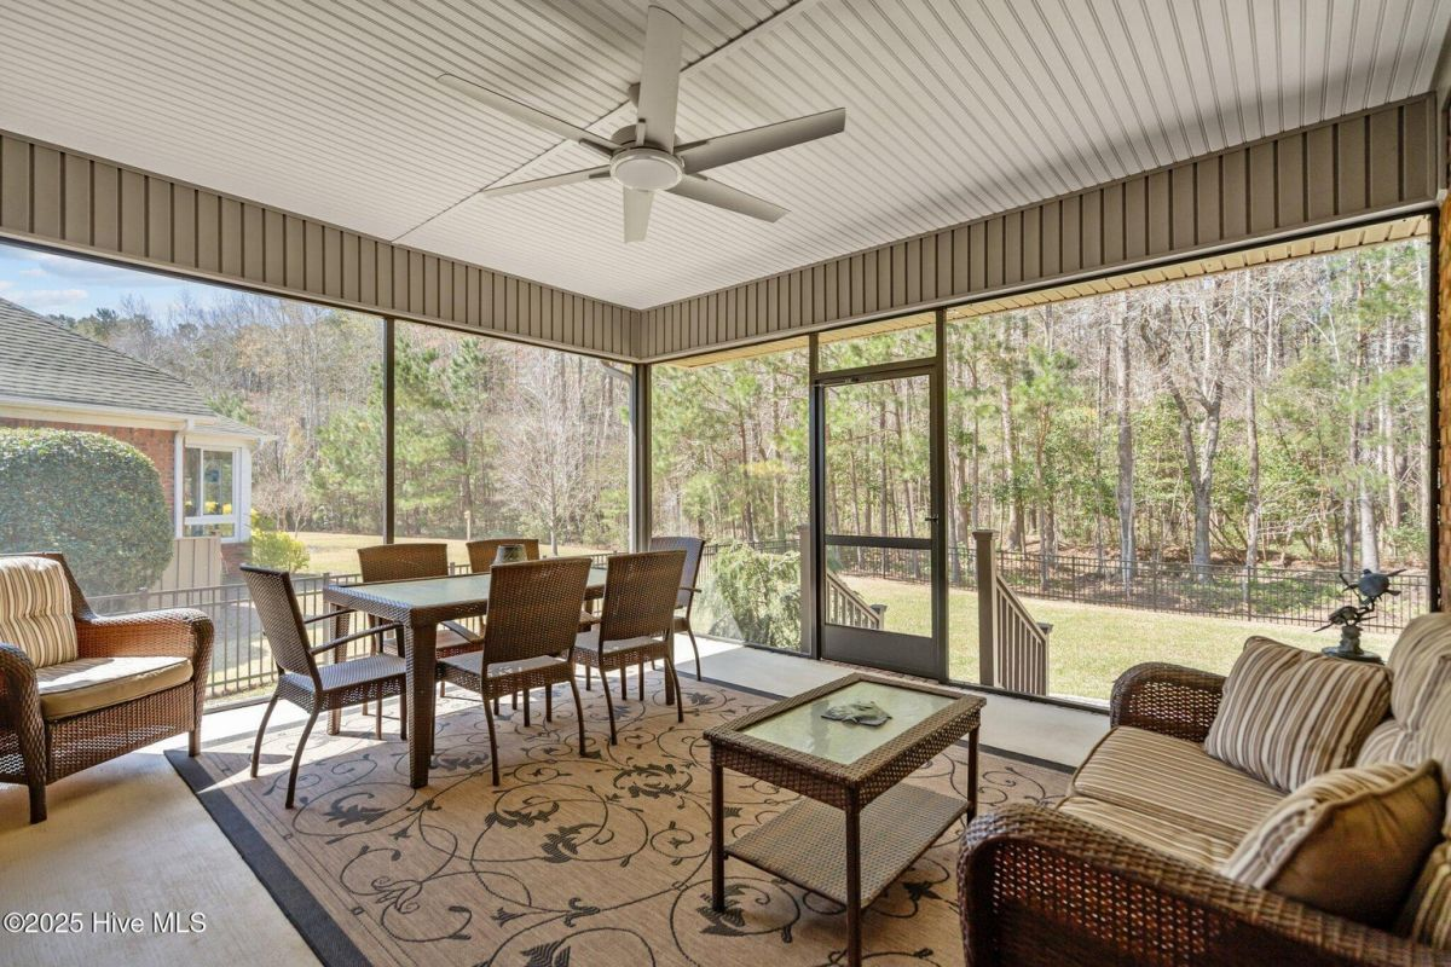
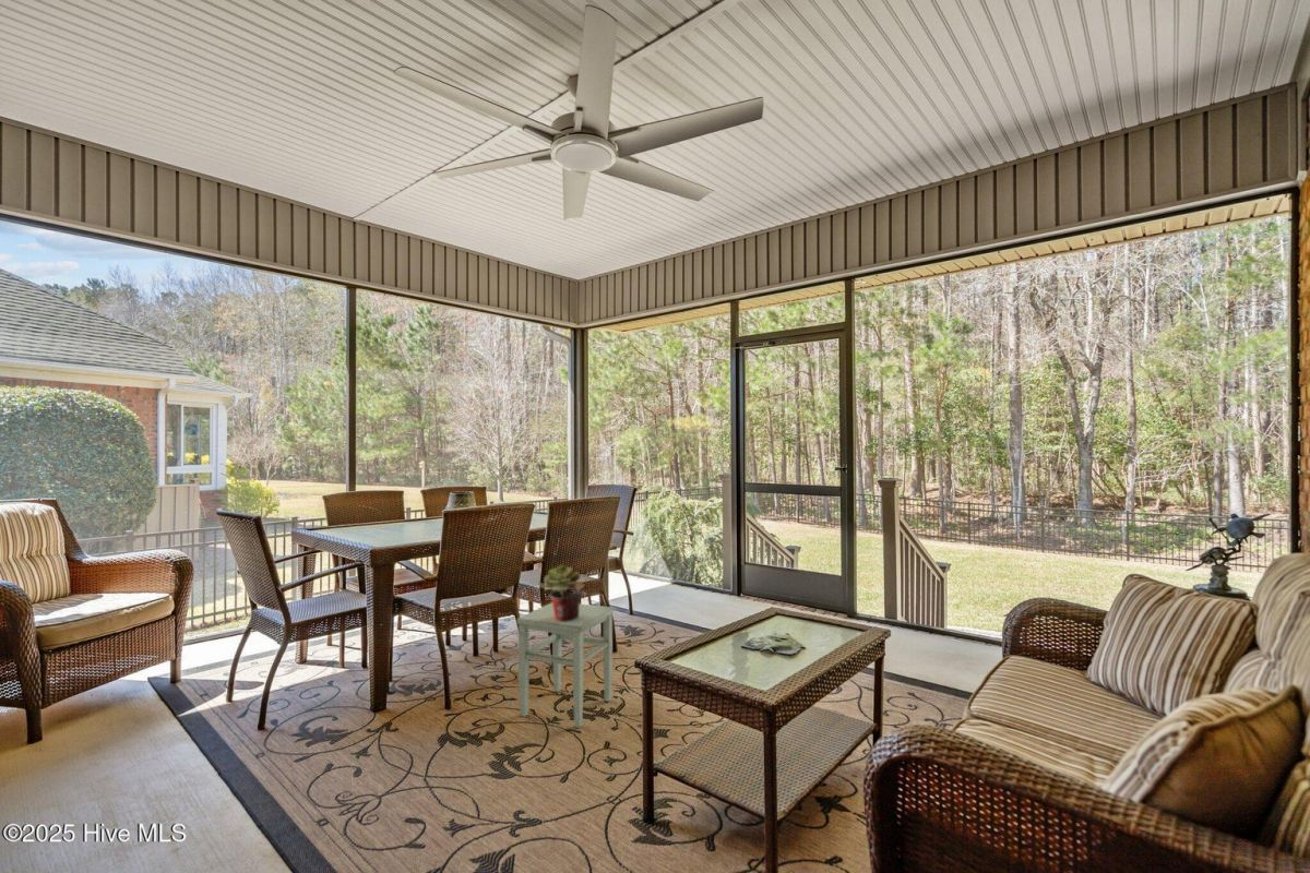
+ stool [516,601,615,729]
+ potted plant [538,563,586,621]
